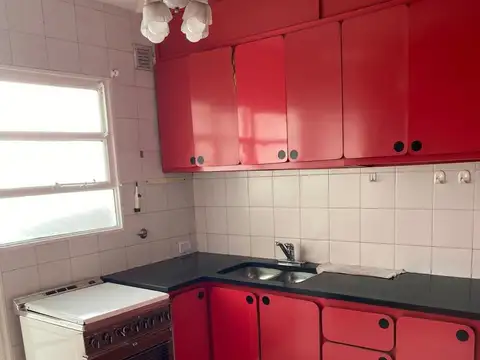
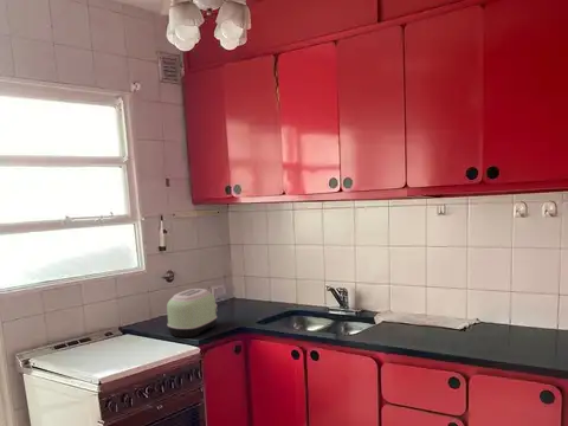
+ toaster [166,288,219,338]
